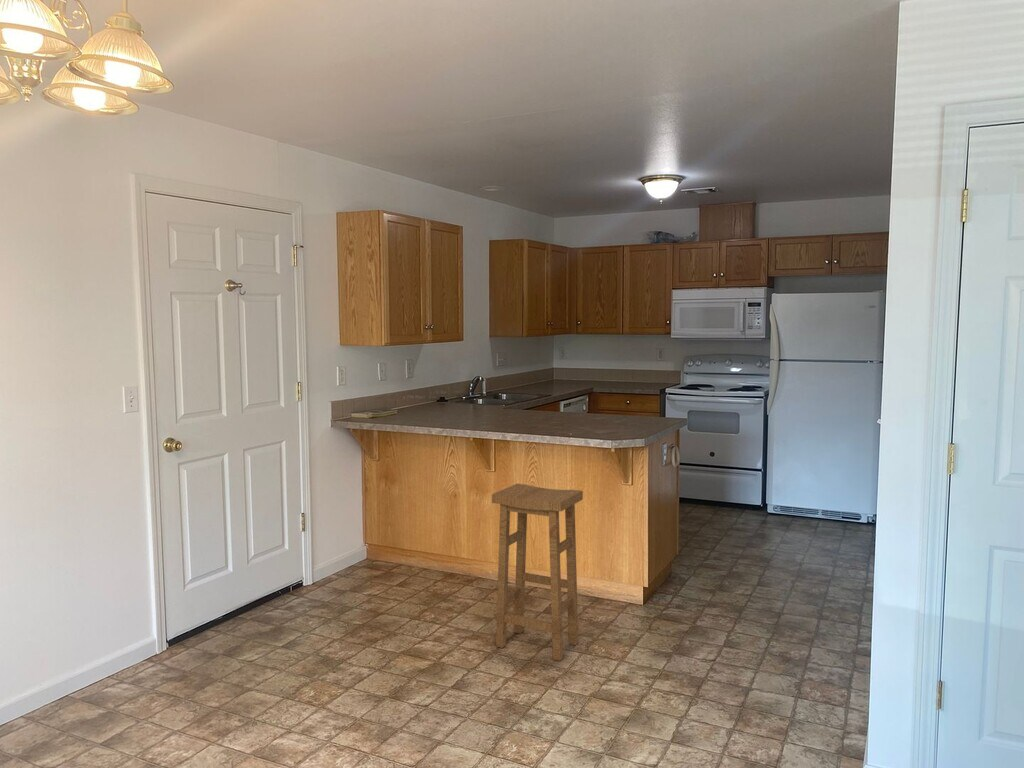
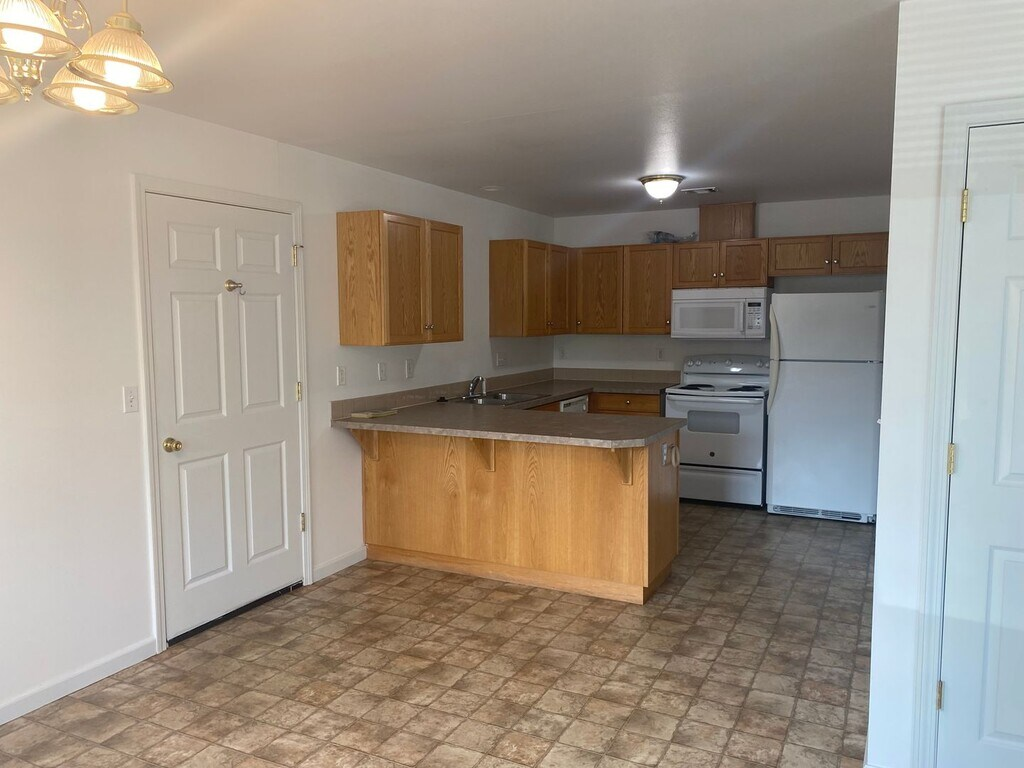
- bar stool [491,483,584,662]
